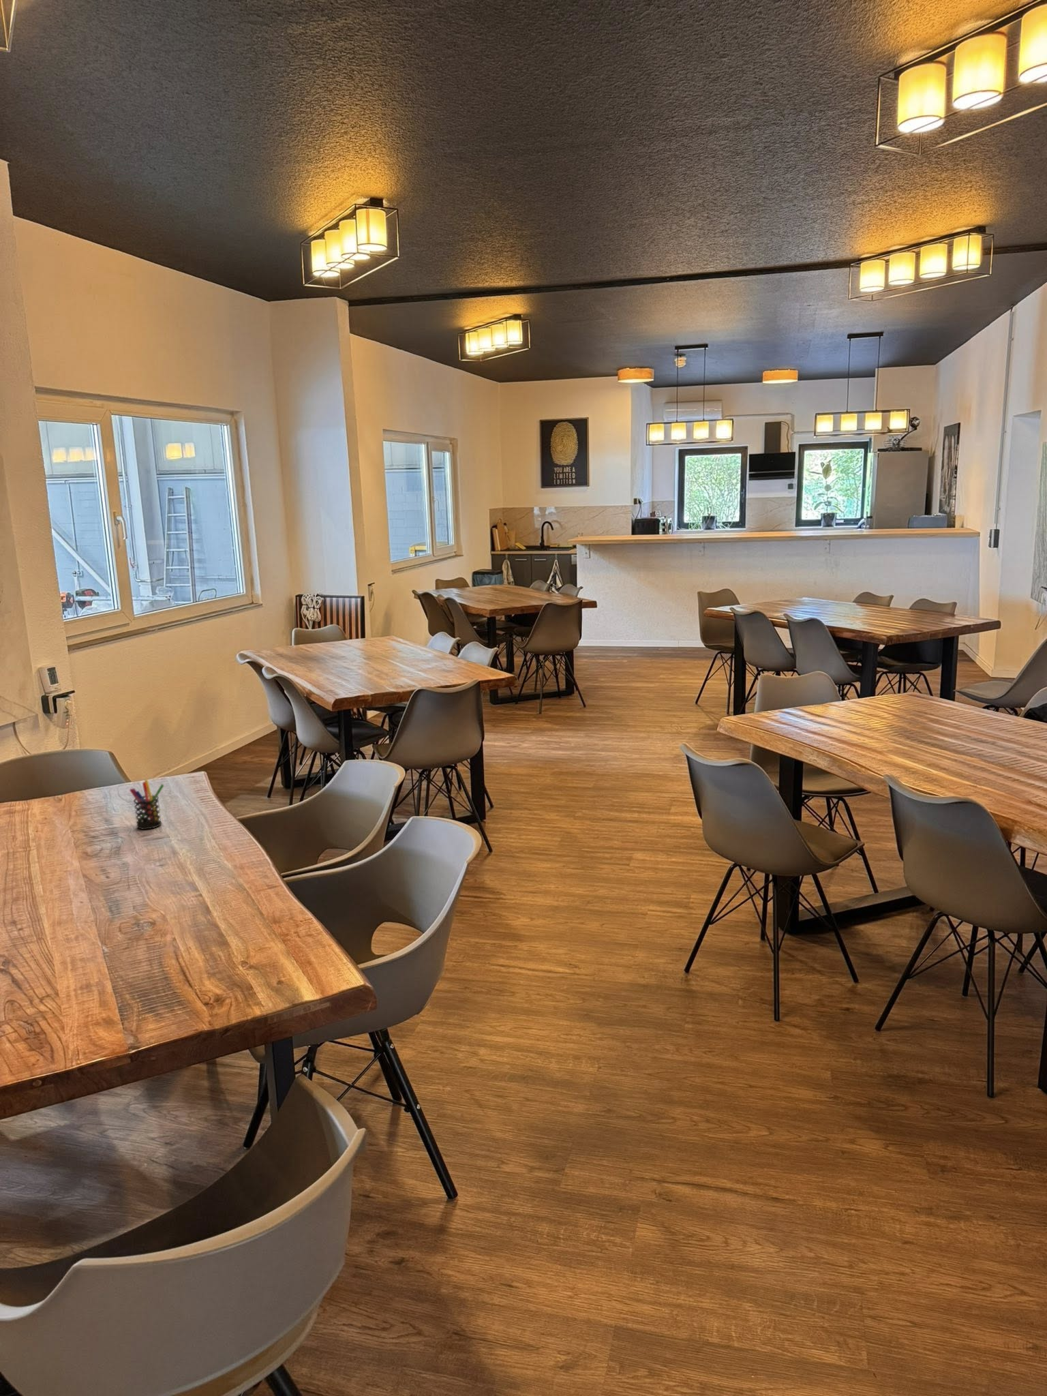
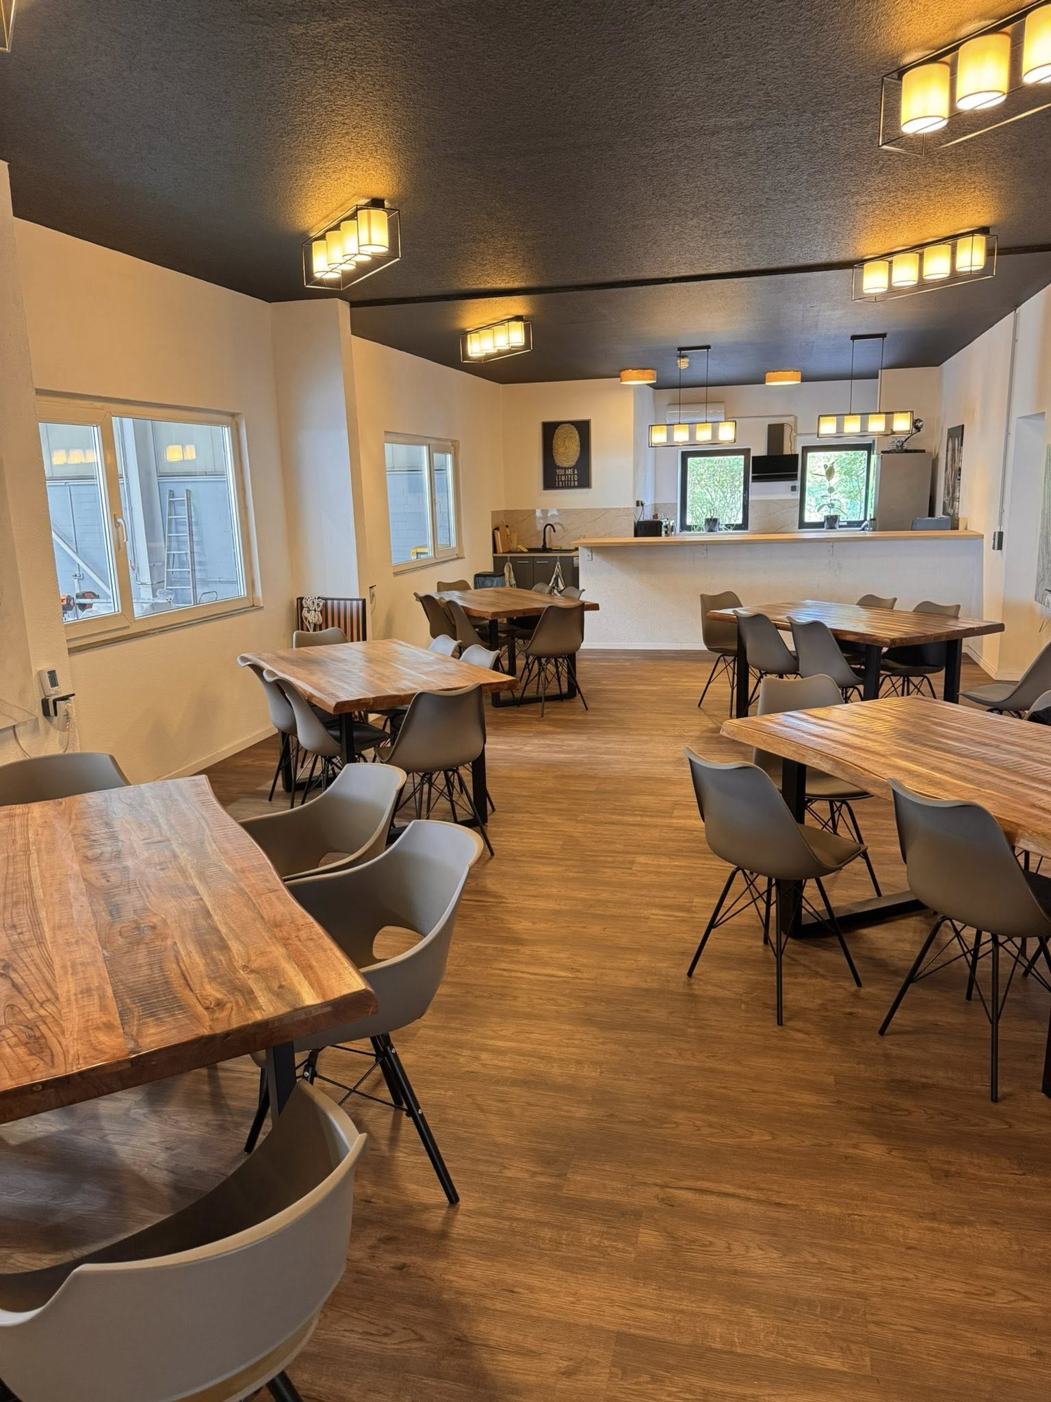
- pen holder [129,779,165,830]
